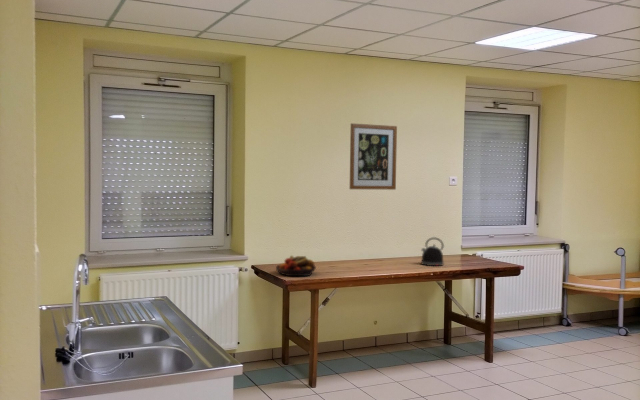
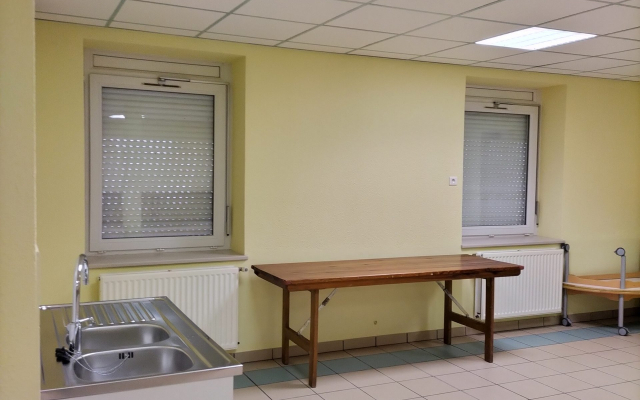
- fruit bowl [275,254,317,277]
- wall art [349,122,398,191]
- kettle [420,236,445,267]
